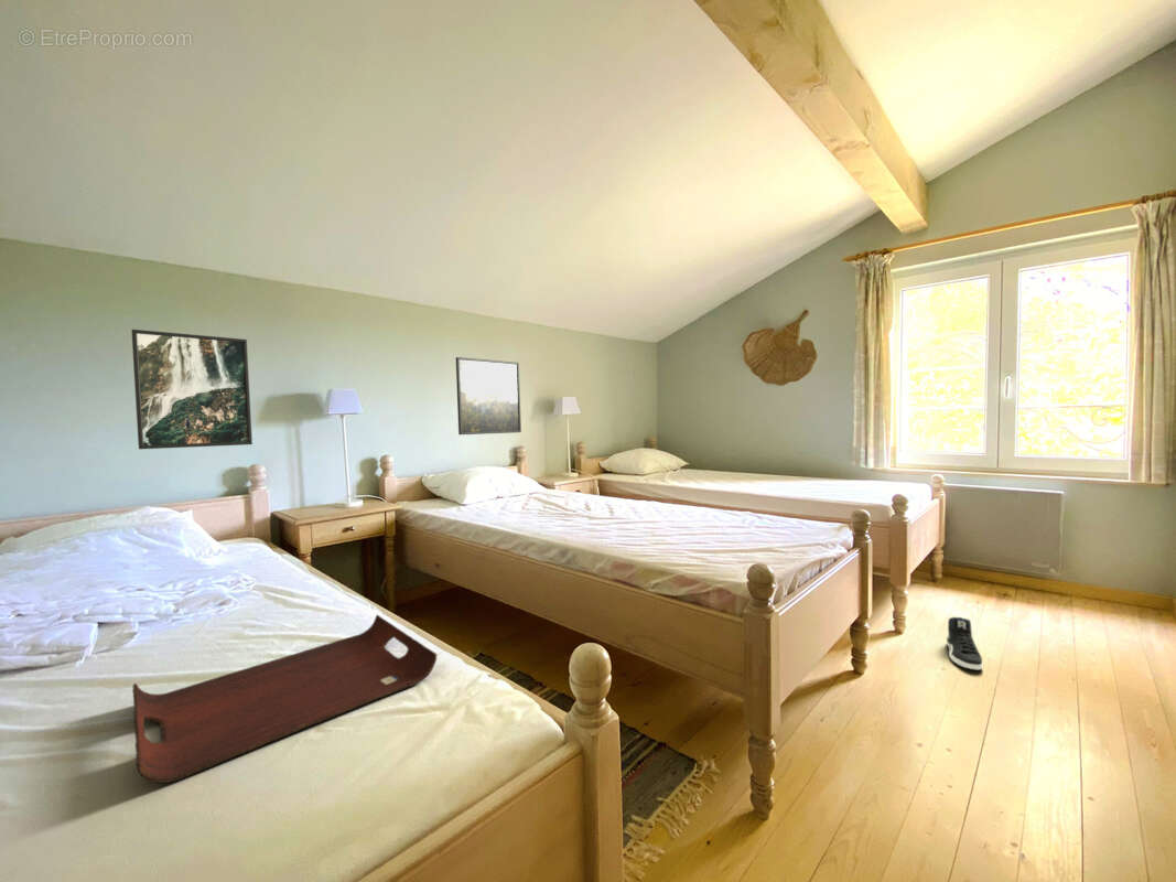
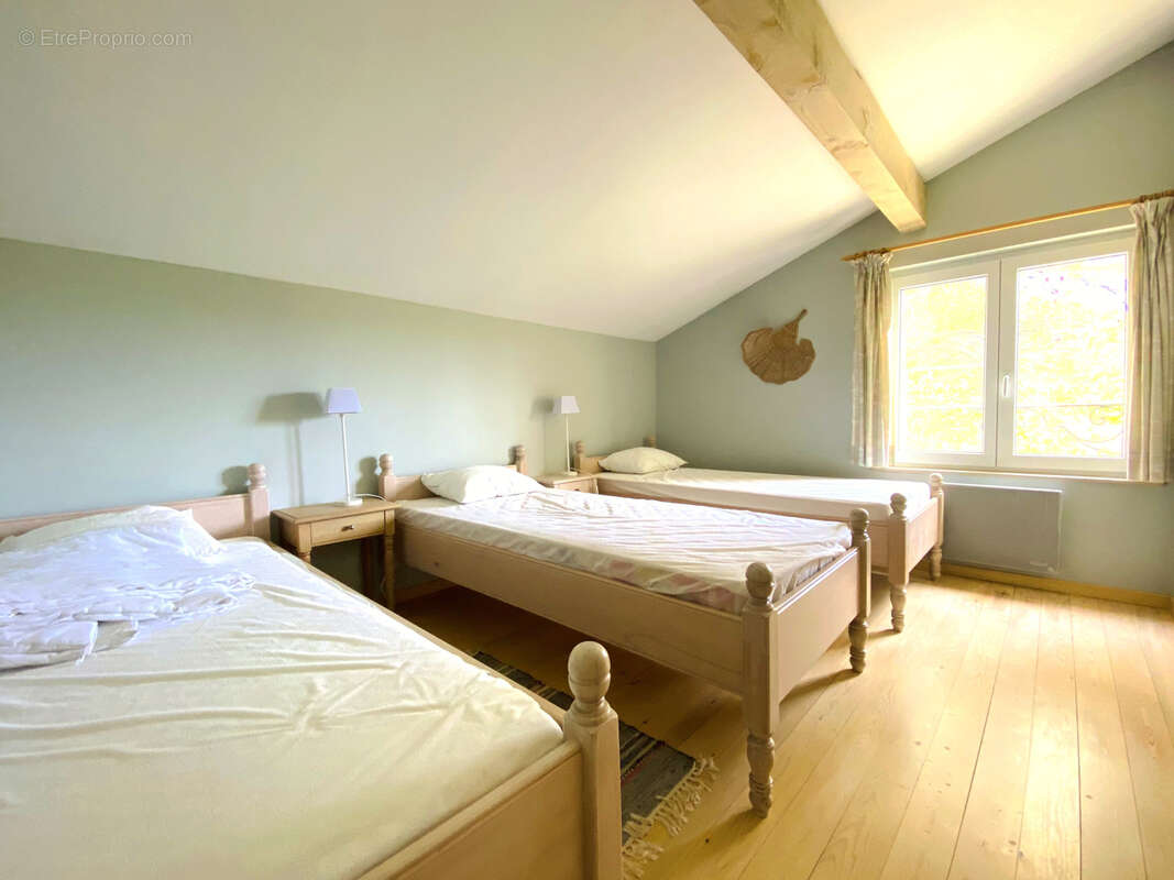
- serving tray [131,614,438,784]
- sneaker [946,615,984,670]
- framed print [455,356,522,435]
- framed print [130,329,253,450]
